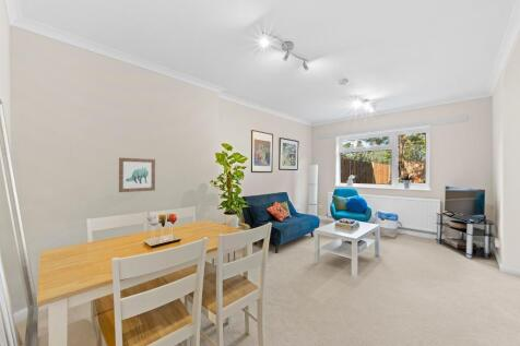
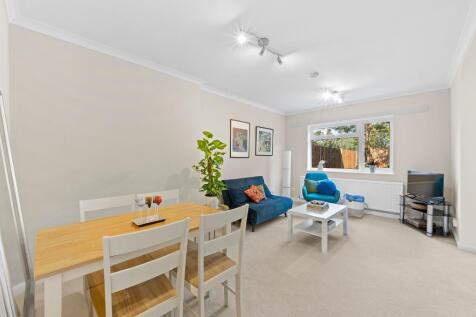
- wall art [118,157,156,193]
